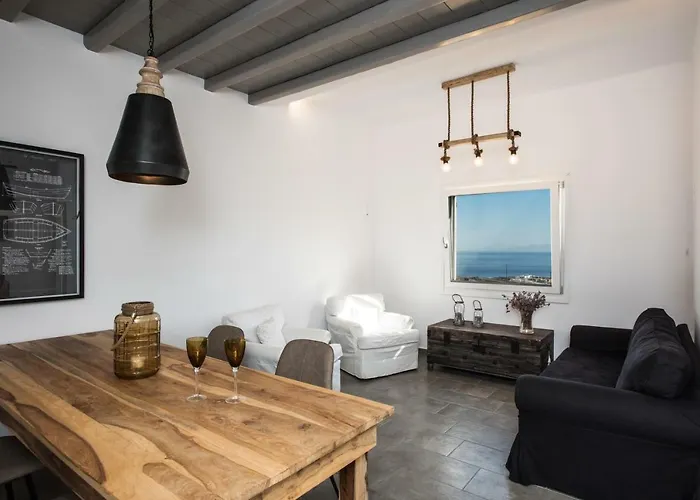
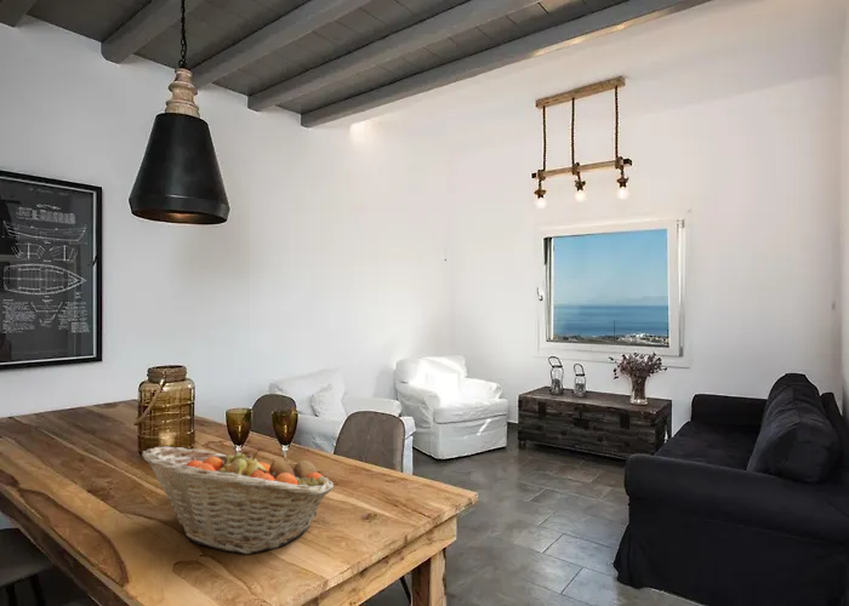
+ fruit basket [141,446,335,555]
